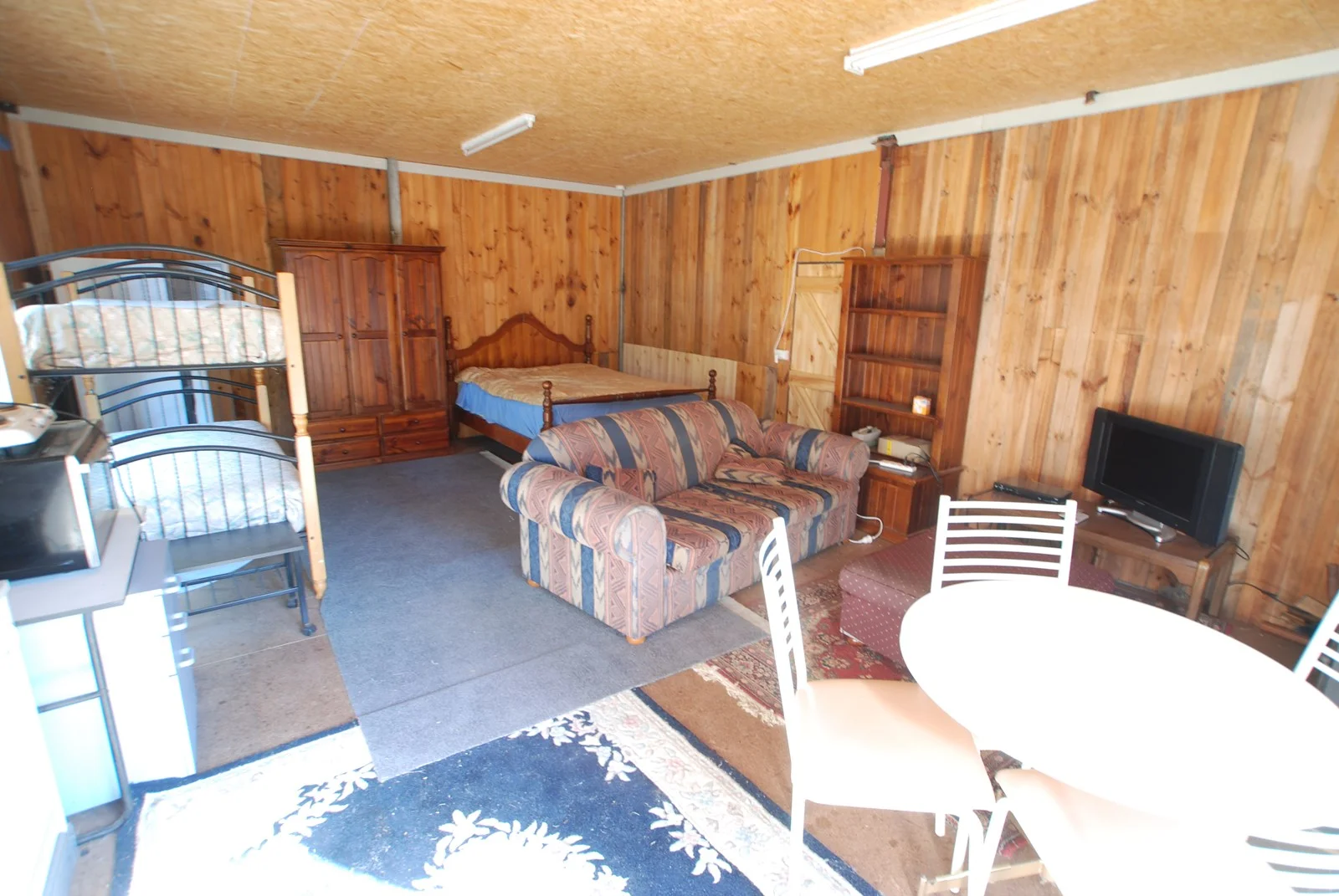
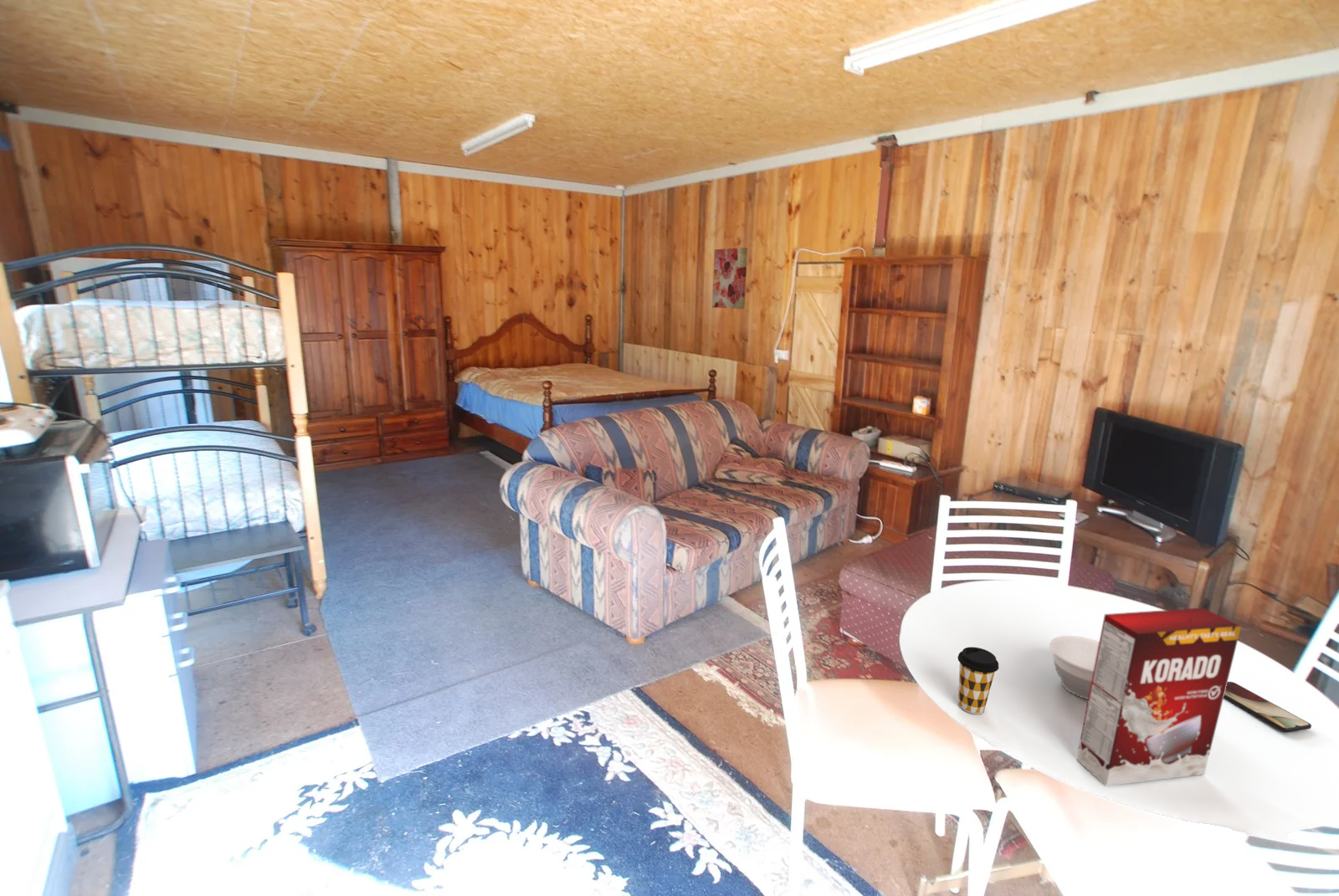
+ bowl [1049,635,1100,700]
+ coffee cup [957,647,999,714]
+ cereal box [1075,607,1242,786]
+ wall art [711,247,748,310]
+ smartphone [1224,681,1312,734]
